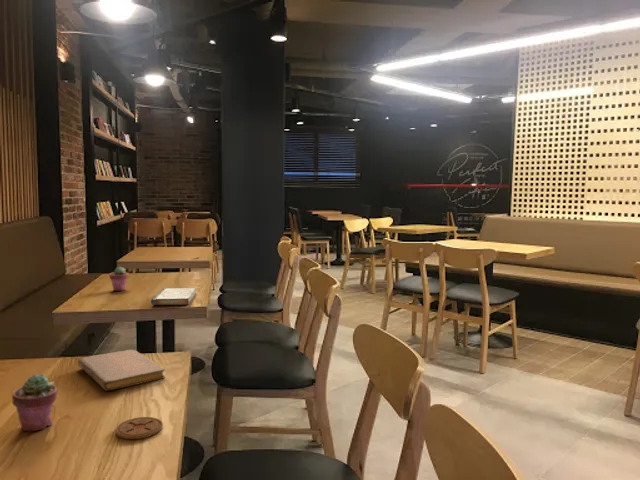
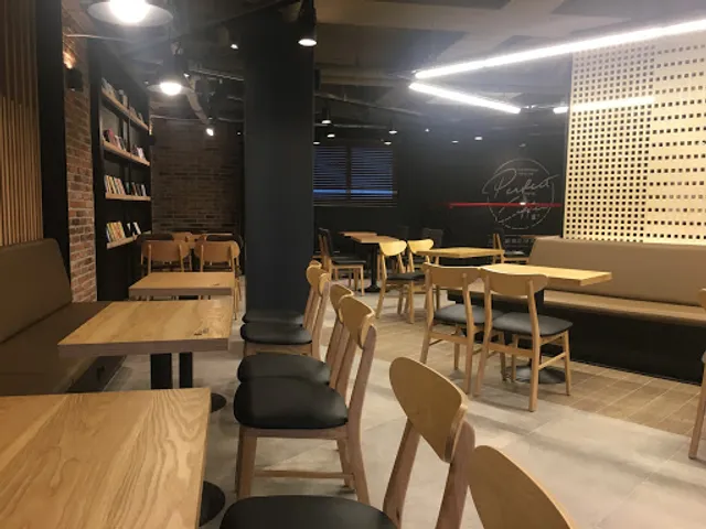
- coaster [115,416,164,440]
- potted succulent [11,373,58,432]
- book [150,287,197,306]
- notebook [77,349,166,392]
- potted succulent [108,266,129,292]
